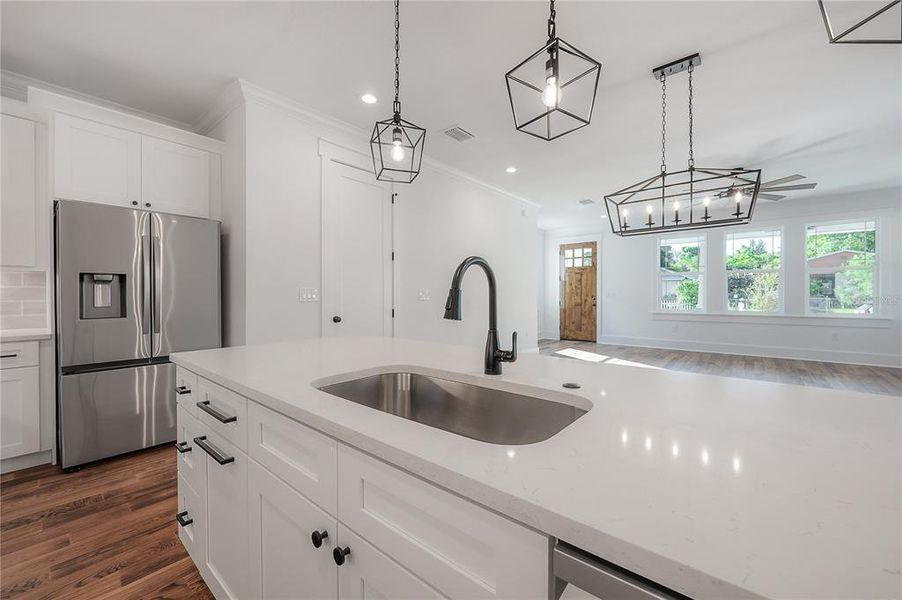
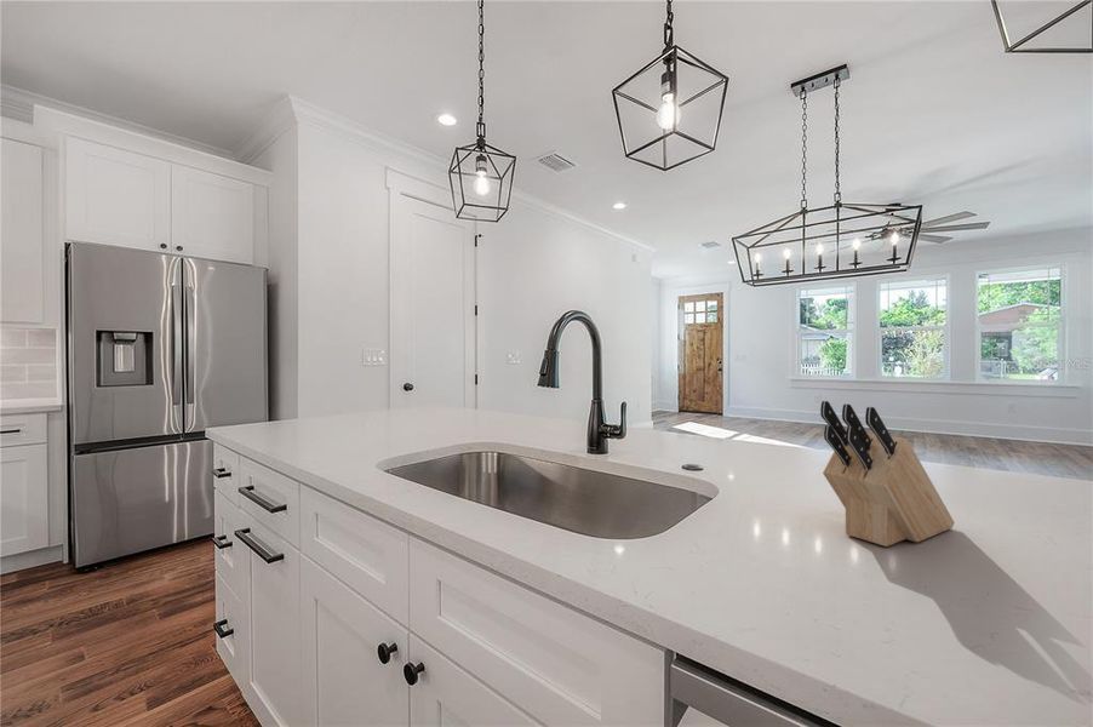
+ knife block [819,400,955,548]
